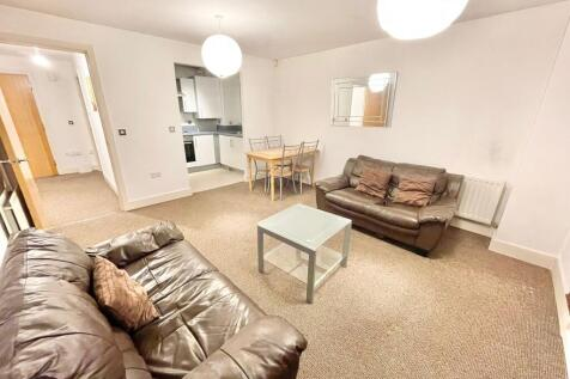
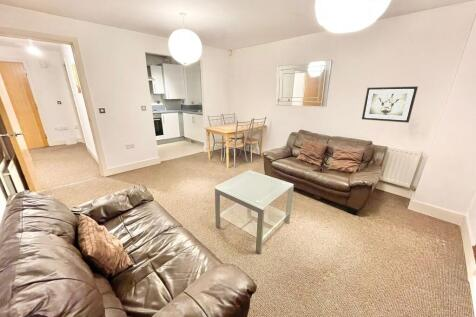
+ wall art [361,86,419,124]
